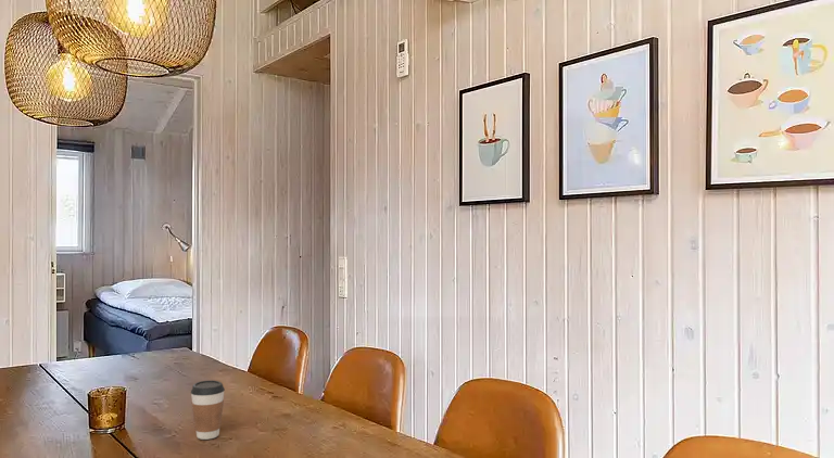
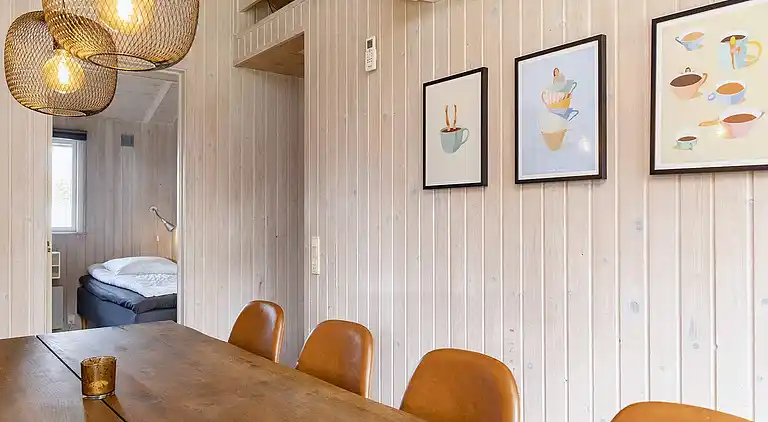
- coffee cup [190,379,226,441]
